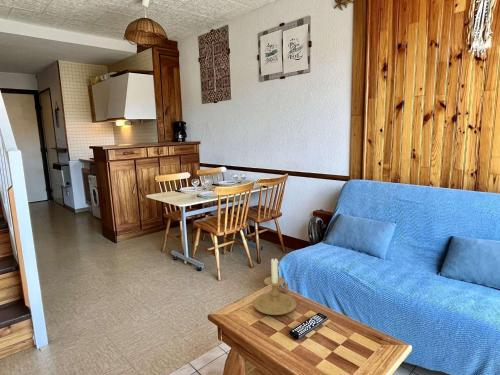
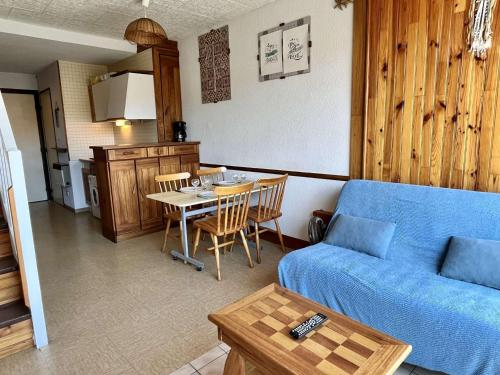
- candle holder [253,256,298,316]
